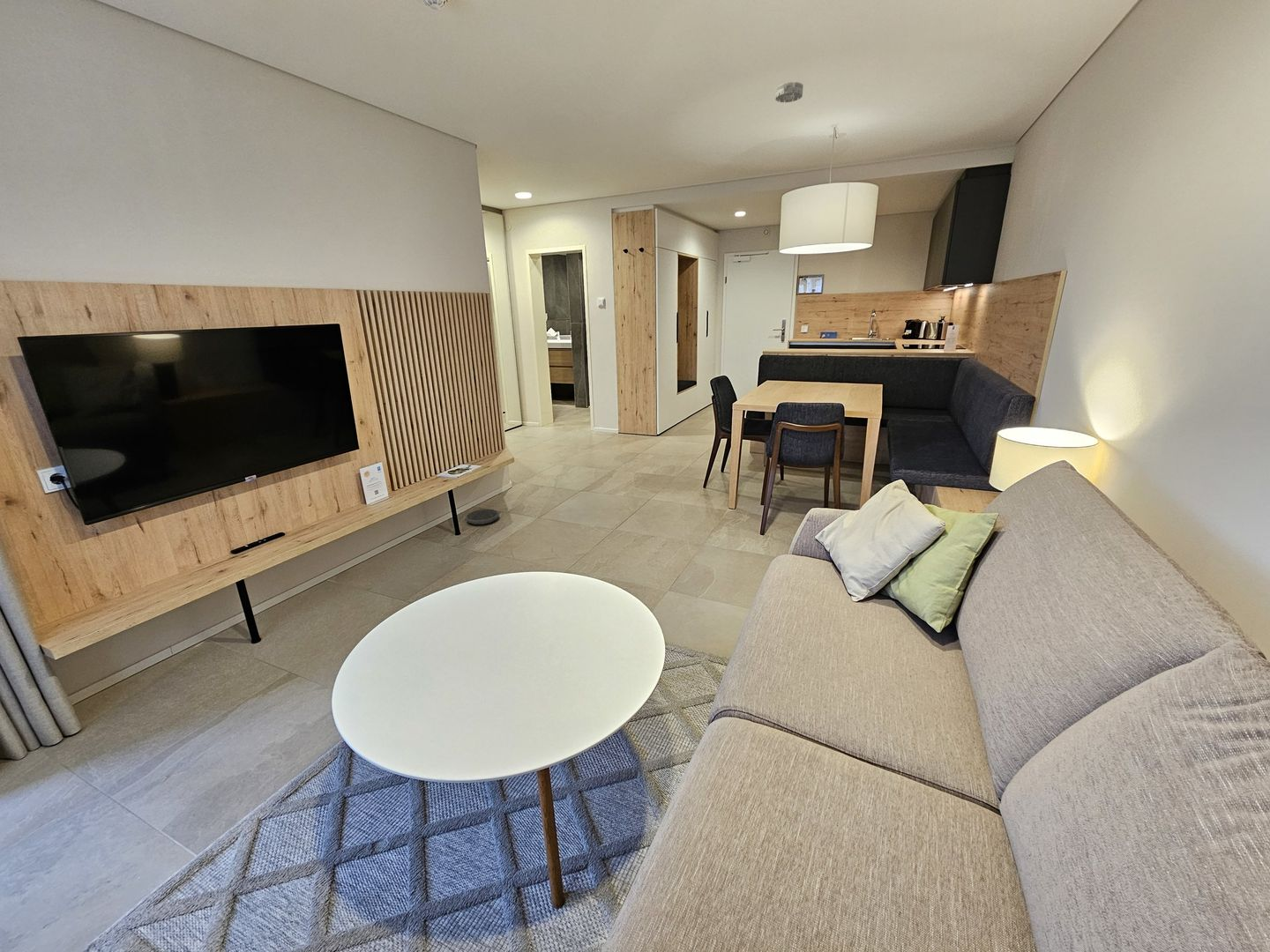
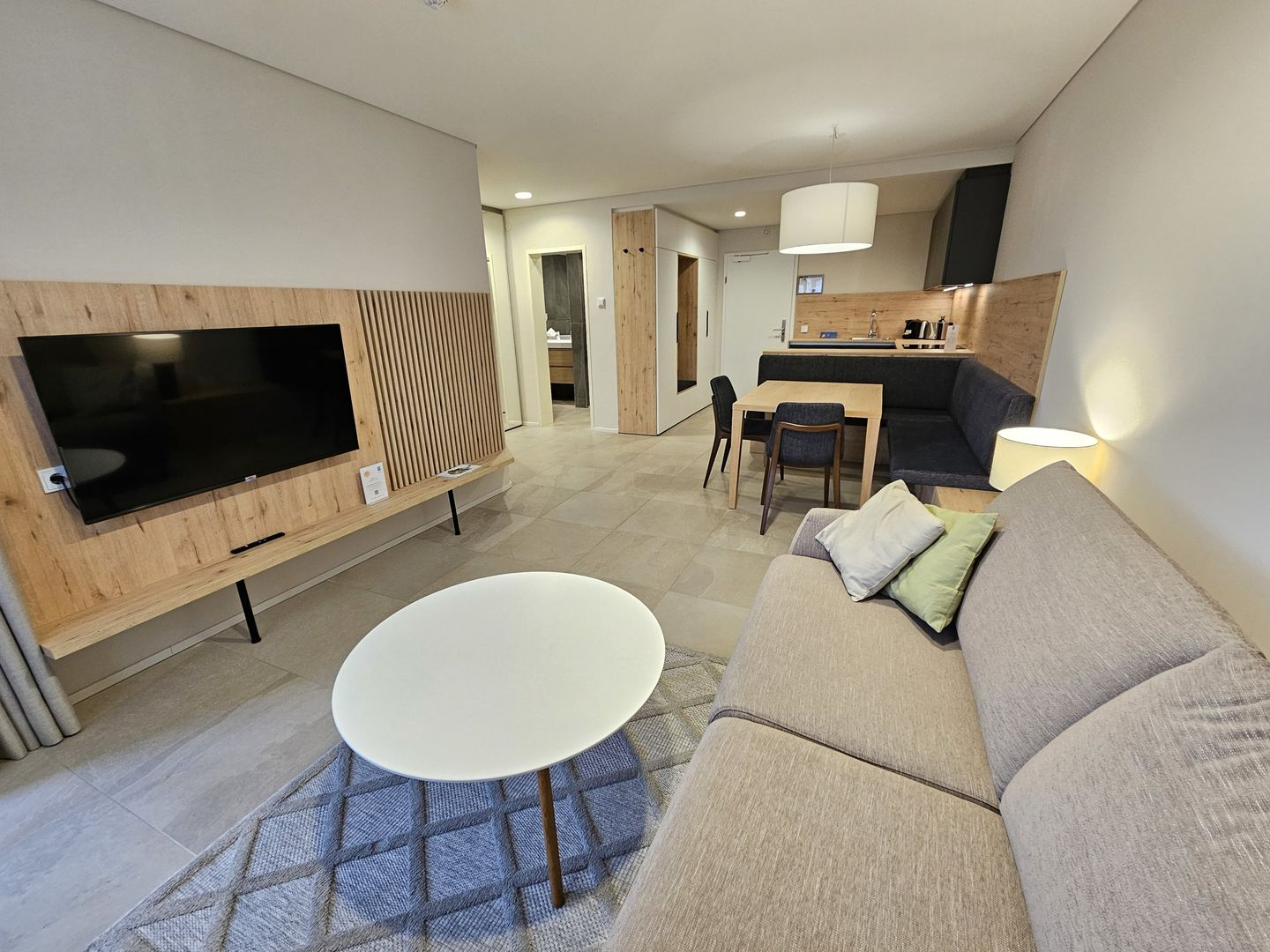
- smoke detector [774,81,803,103]
- speaker [463,509,500,525]
